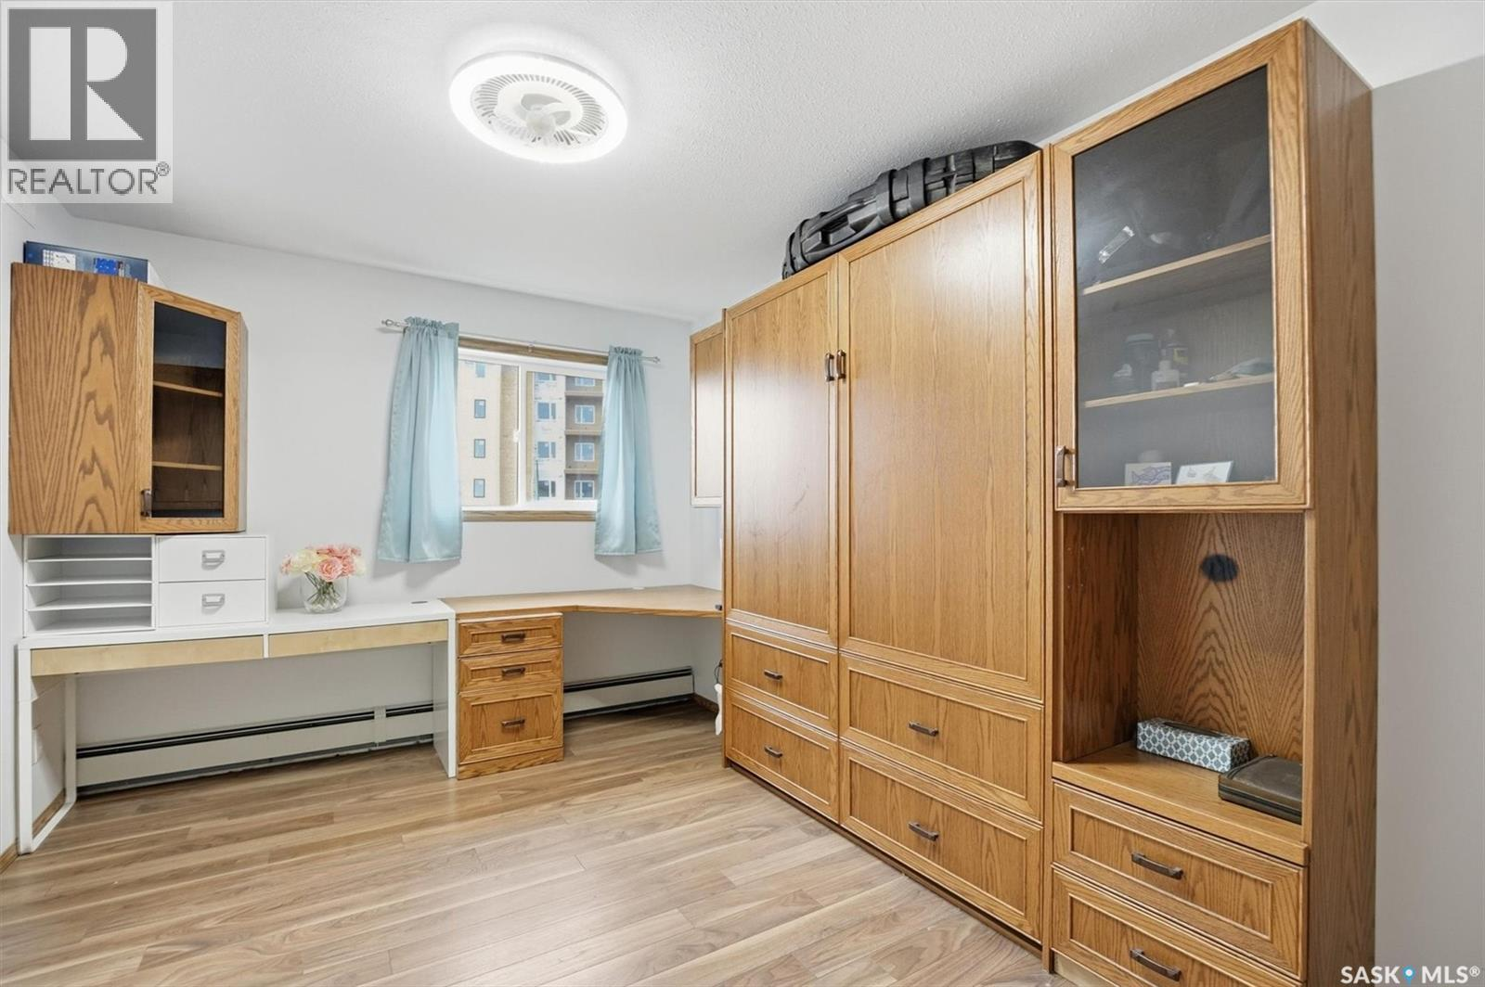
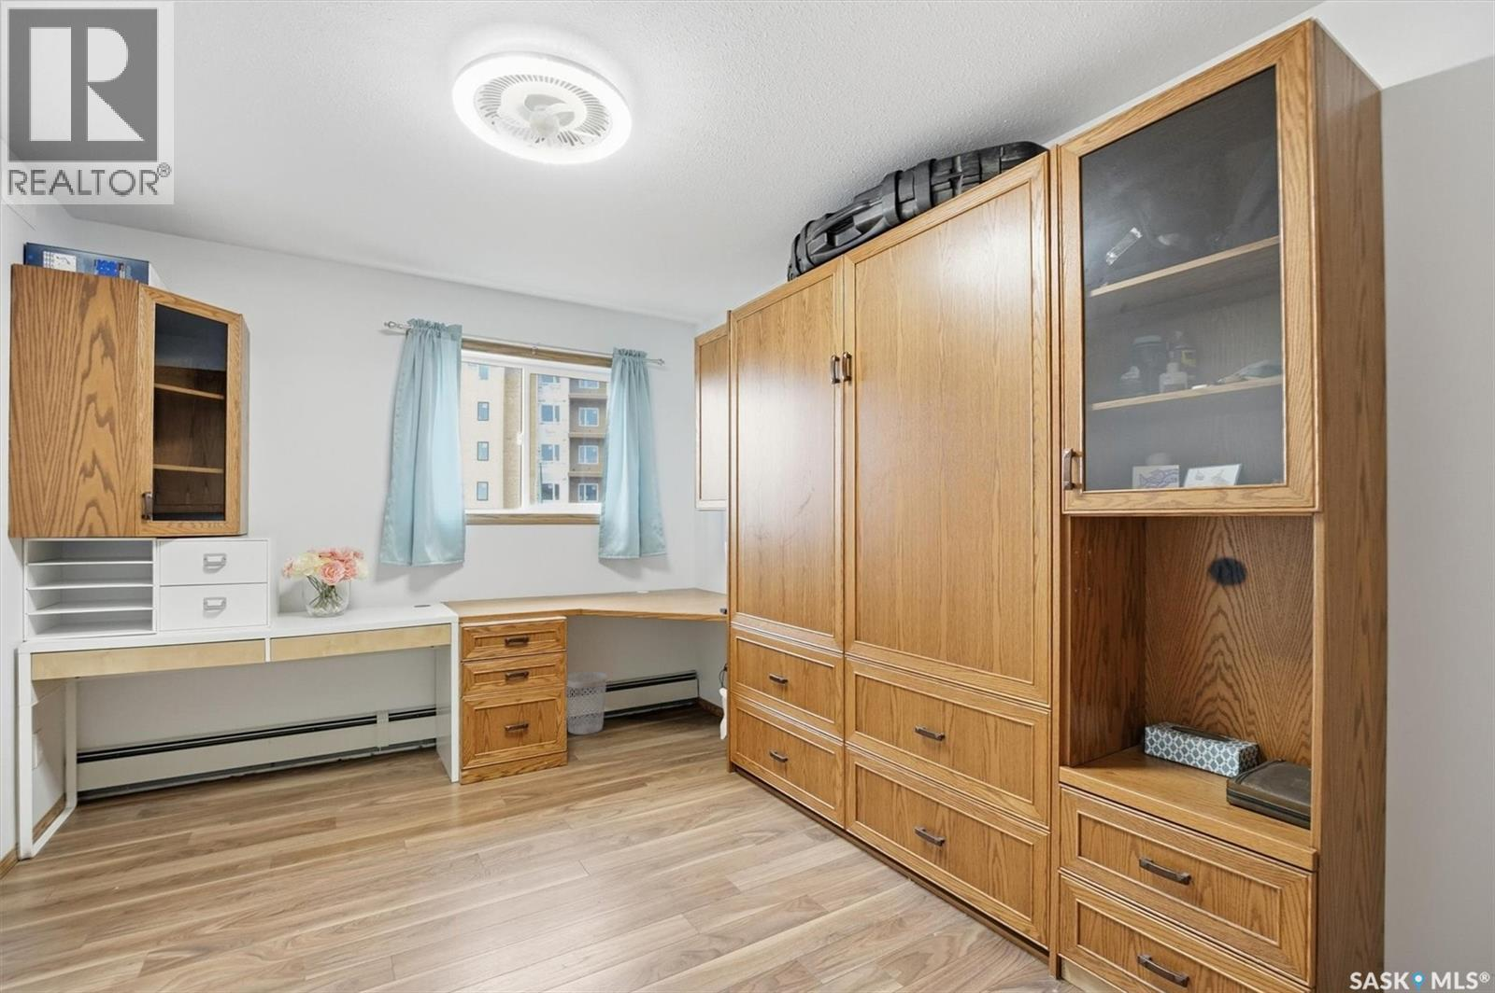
+ wastebasket [567,670,608,736]
